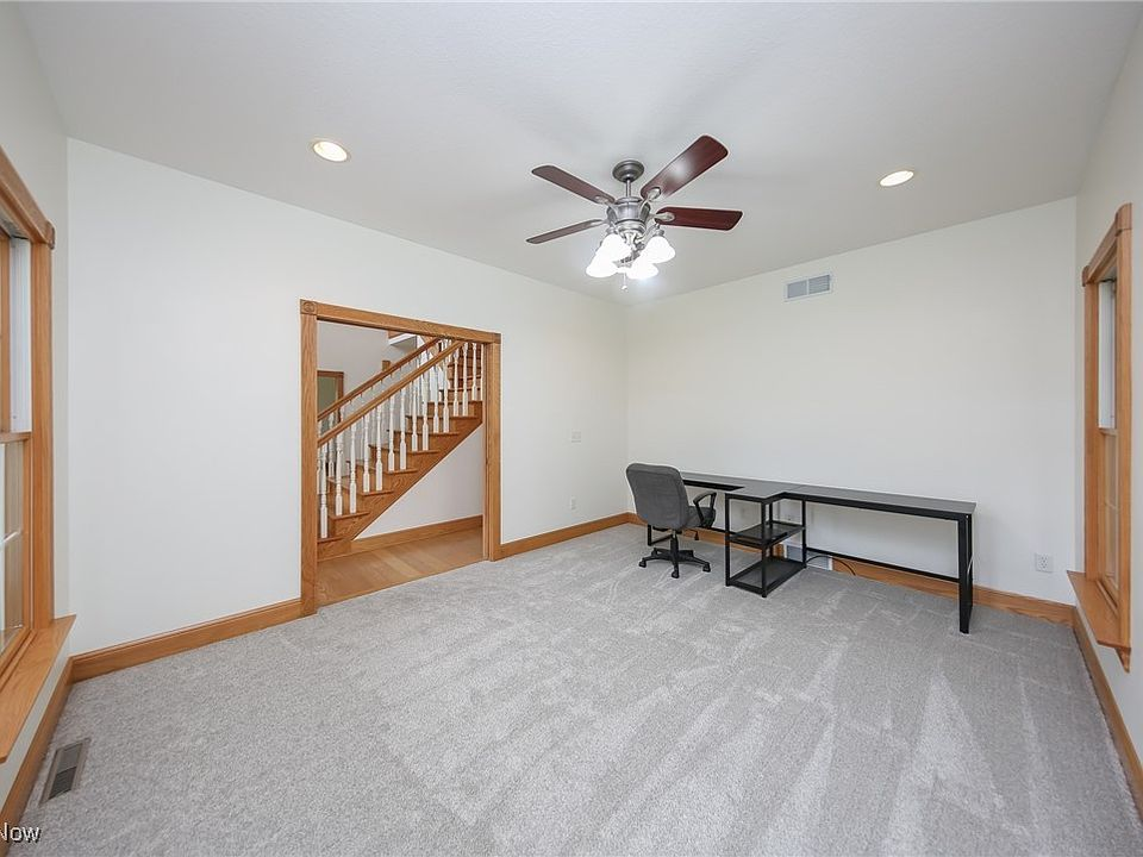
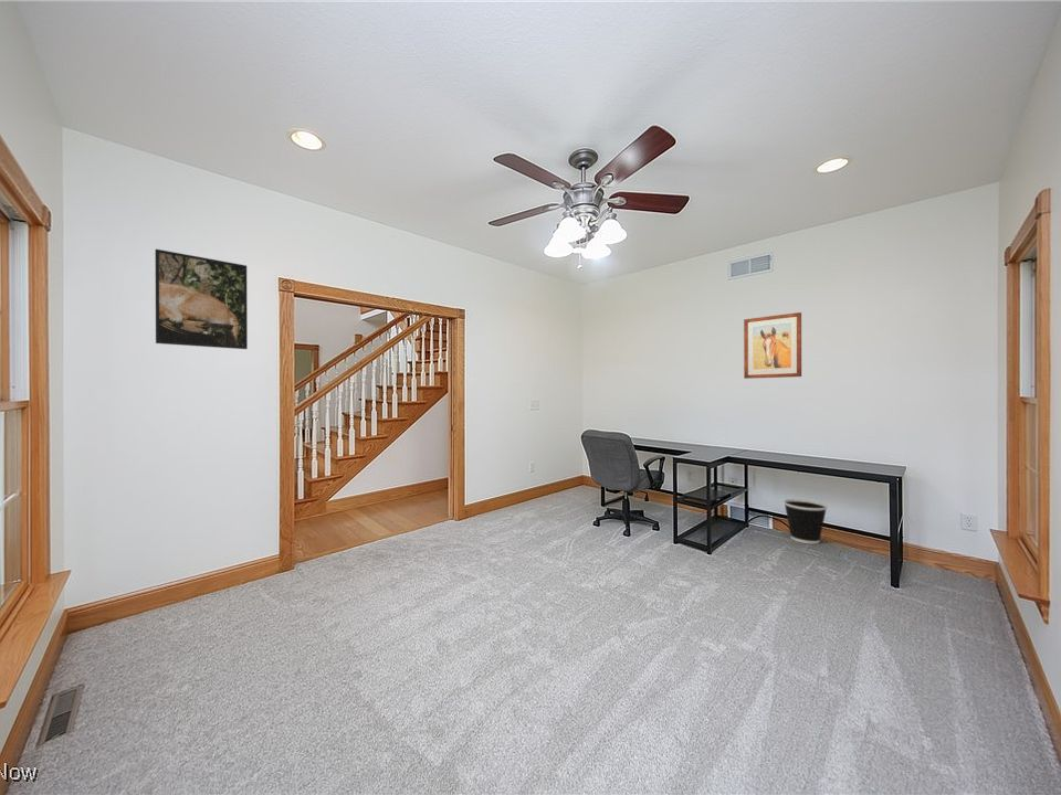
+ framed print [155,248,249,350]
+ wastebasket [782,498,829,545]
+ wall art [743,311,802,380]
